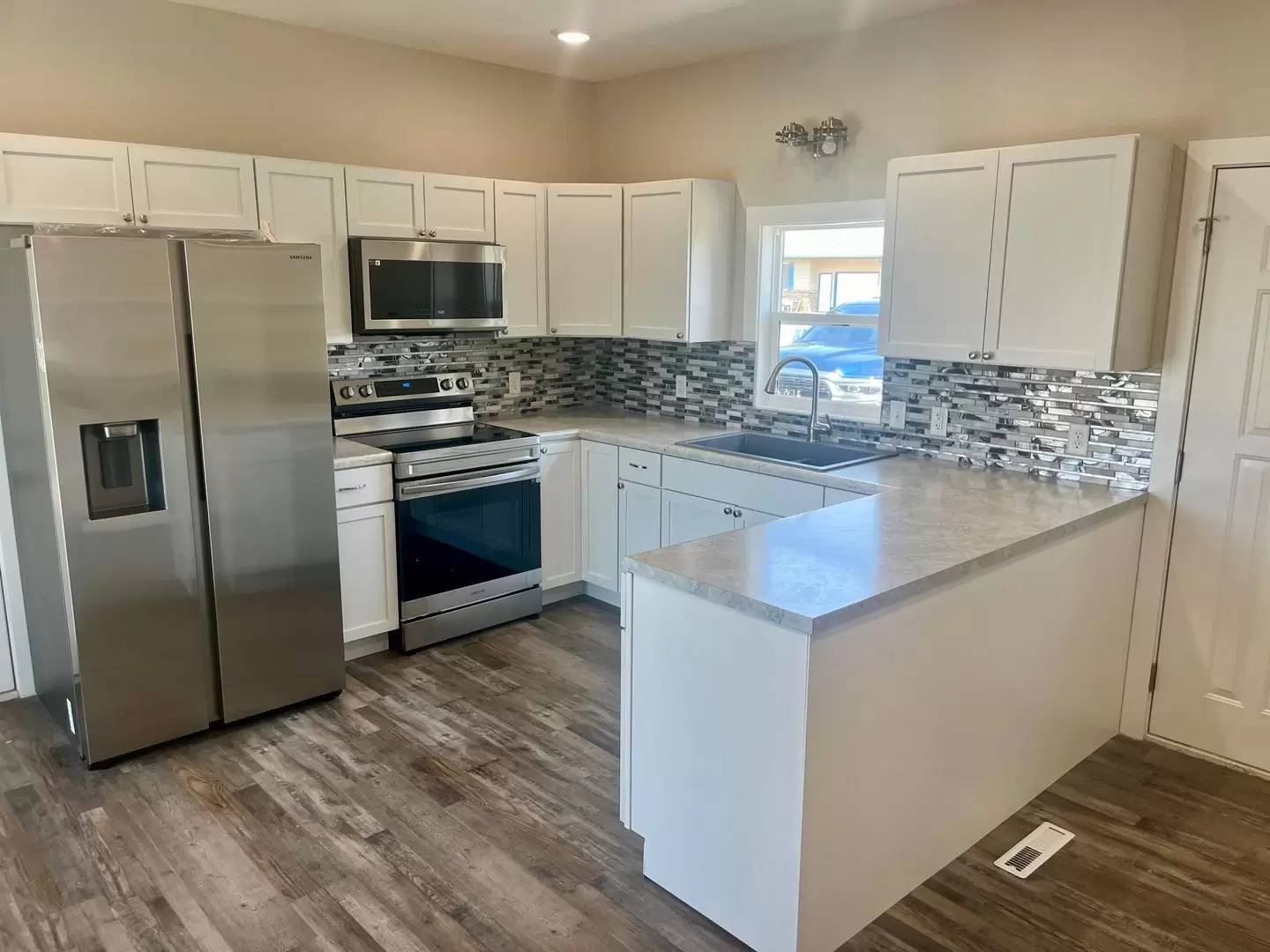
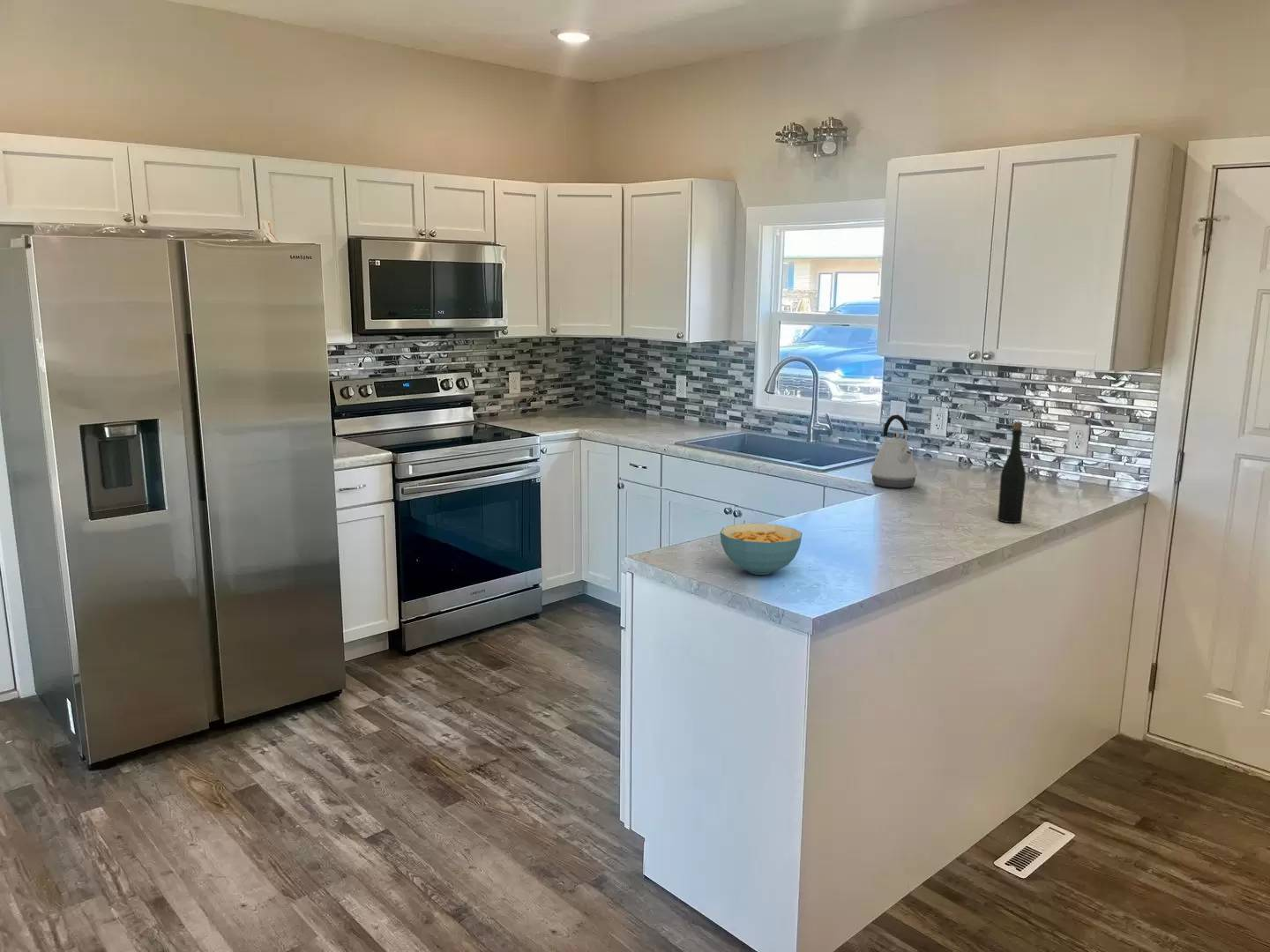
+ bottle [997,420,1027,524]
+ kettle [870,414,918,489]
+ cereal bowl [719,523,803,576]
